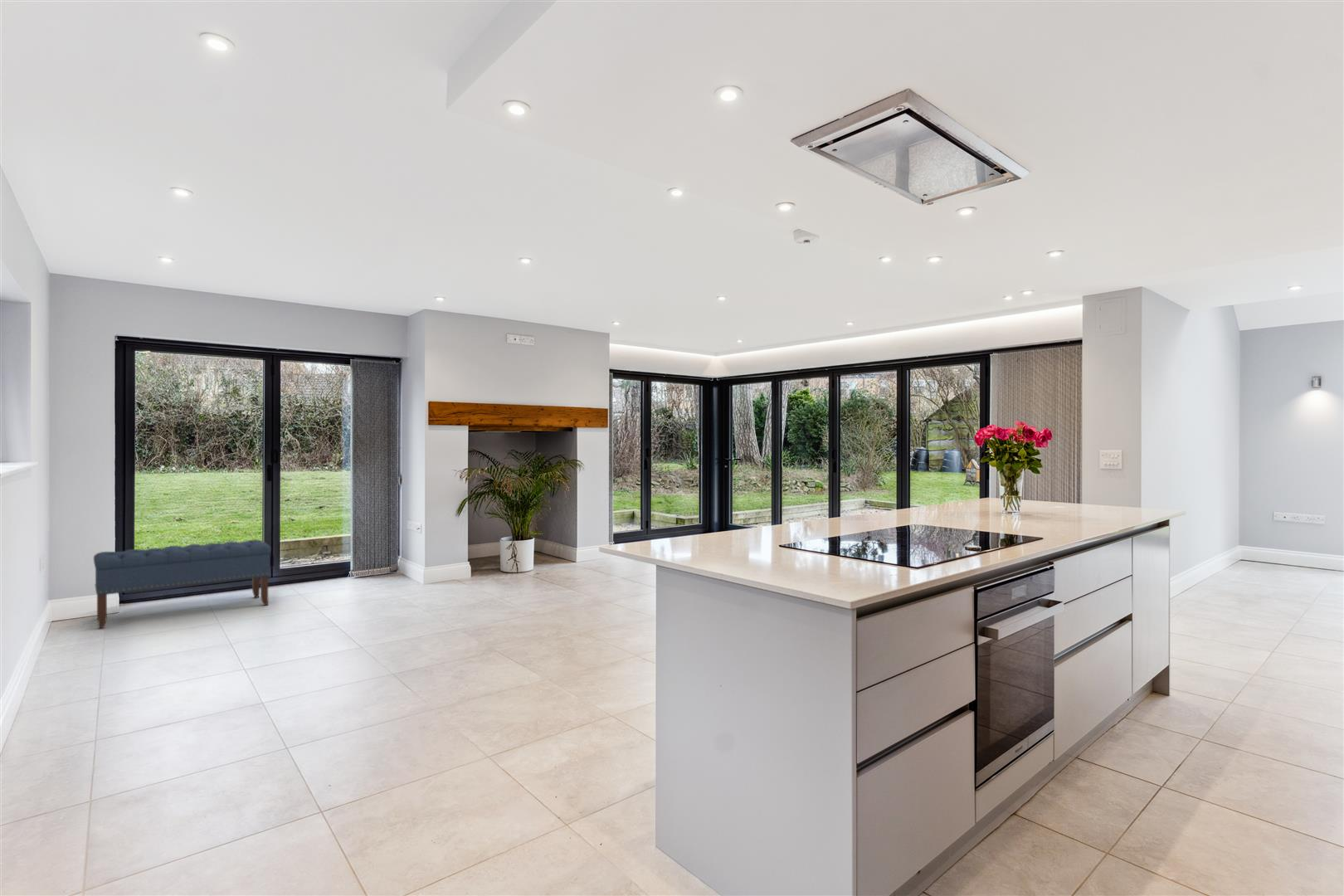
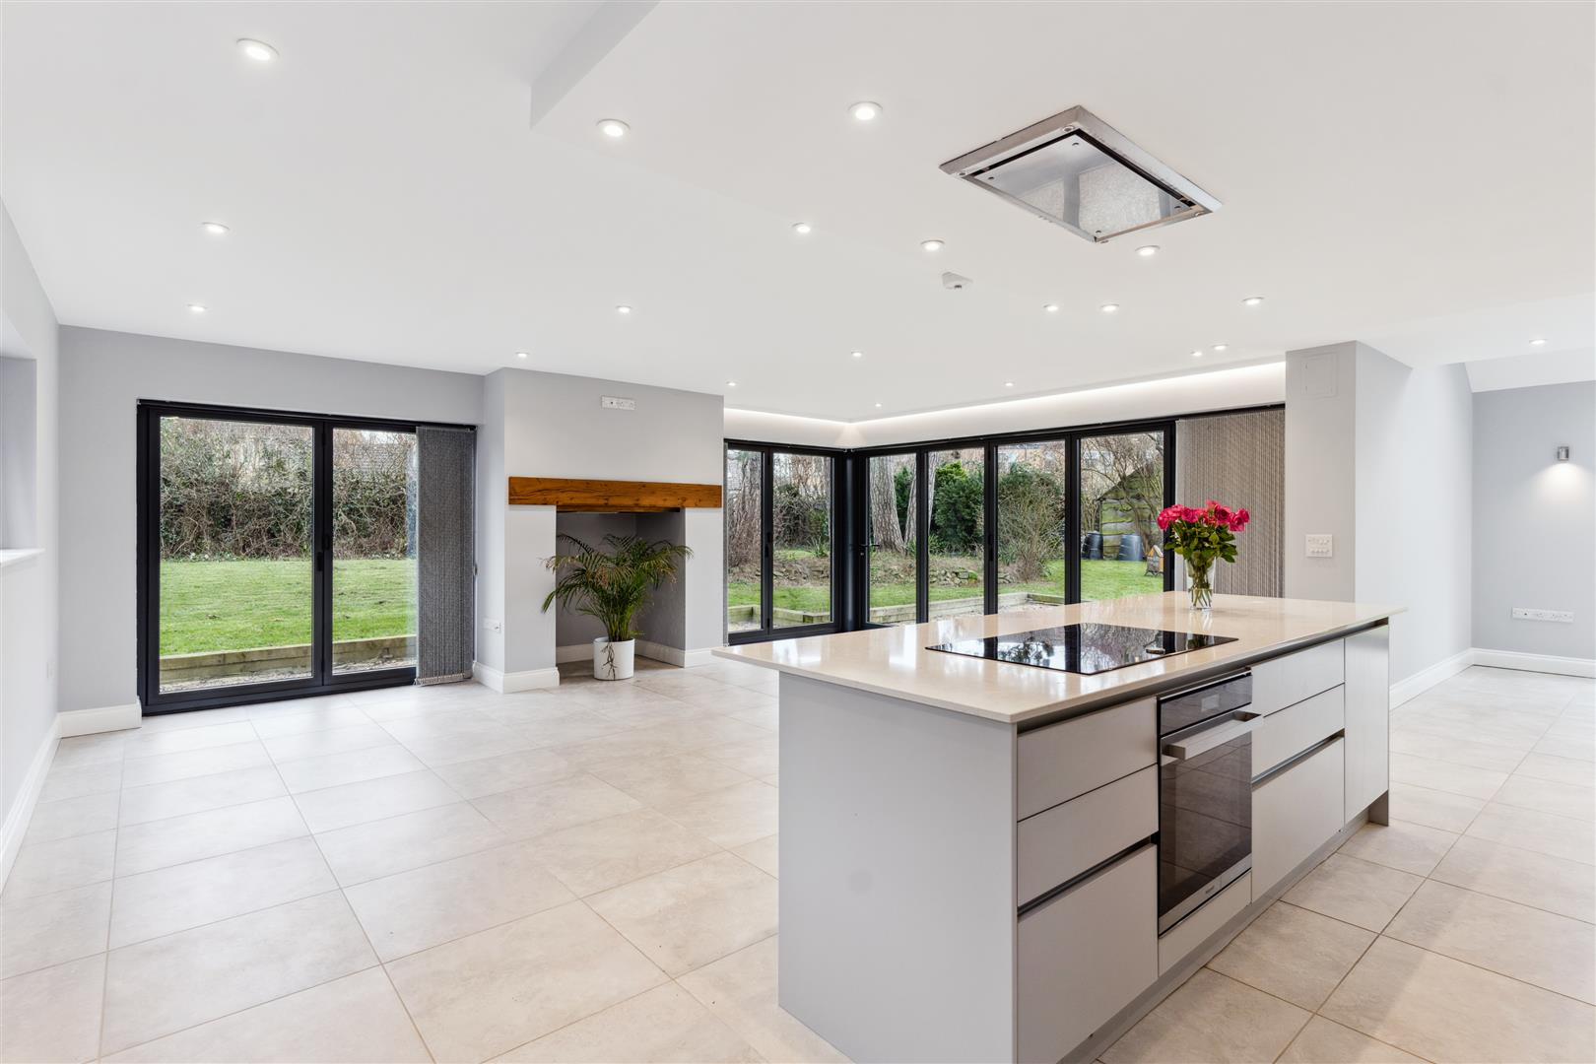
- bench [93,538,272,629]
